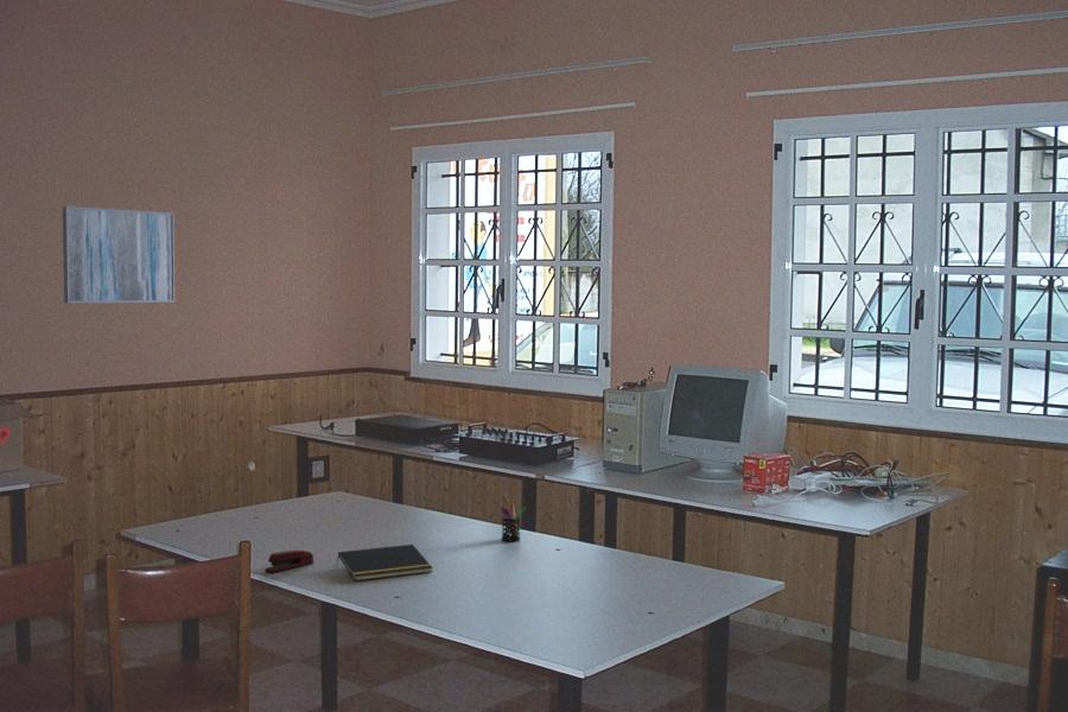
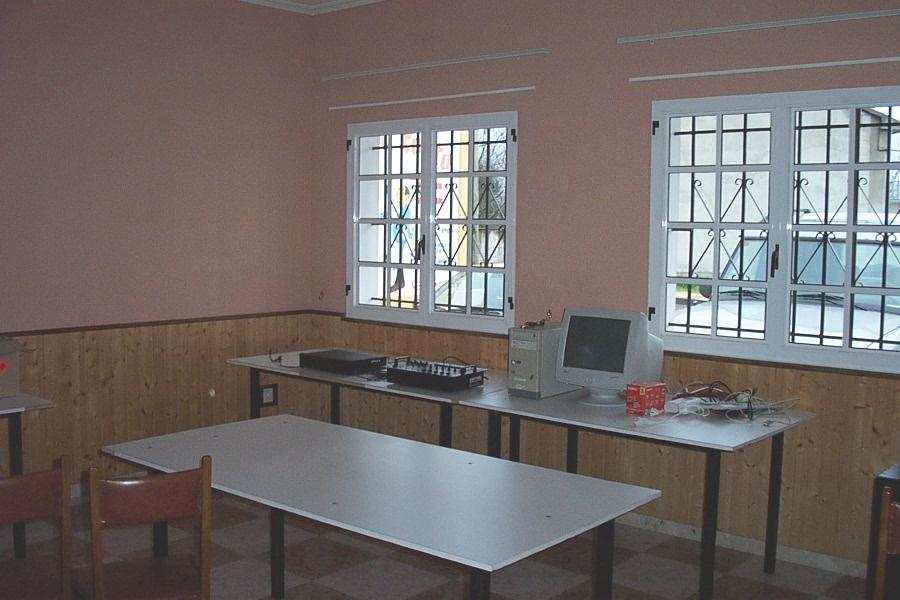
- notepad [335,543,433,581]
- wall art [62,205,176,304]
- stapler [263,549,314,574]
- pen holder [500,502,527,542]
